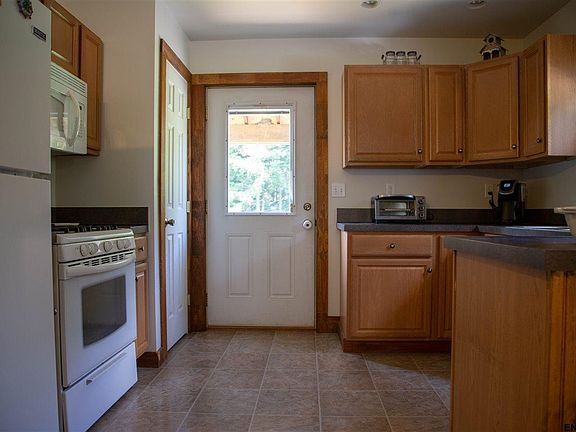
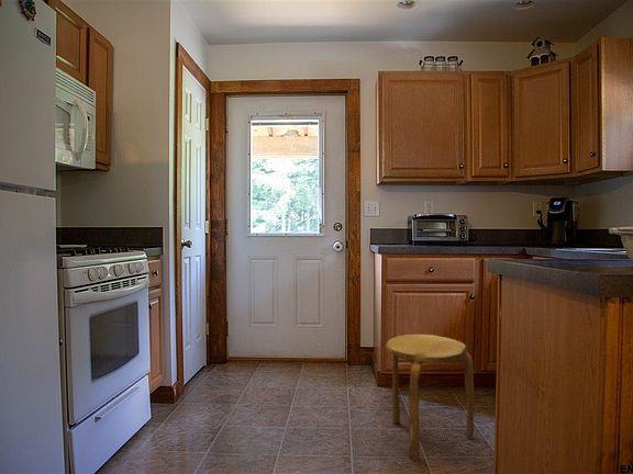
+ stool [385,334,475,463]
